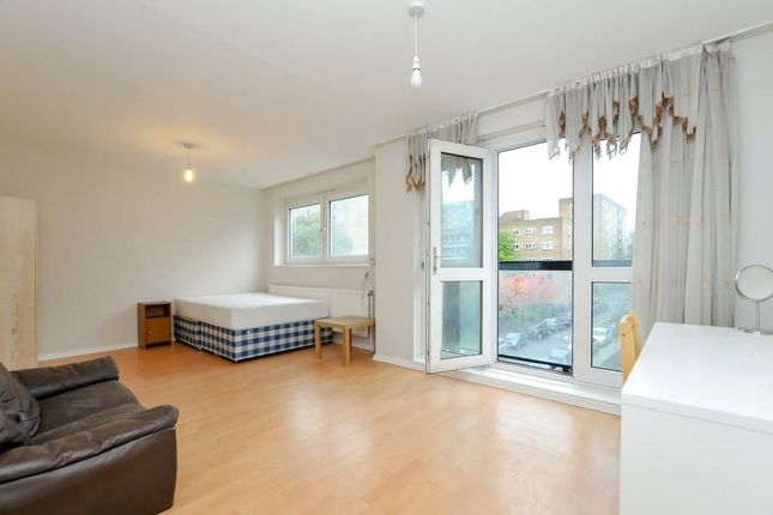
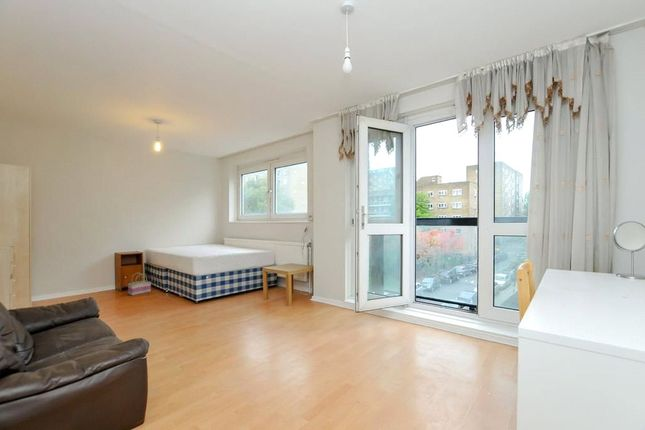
+ basket [127,272,152,297]
